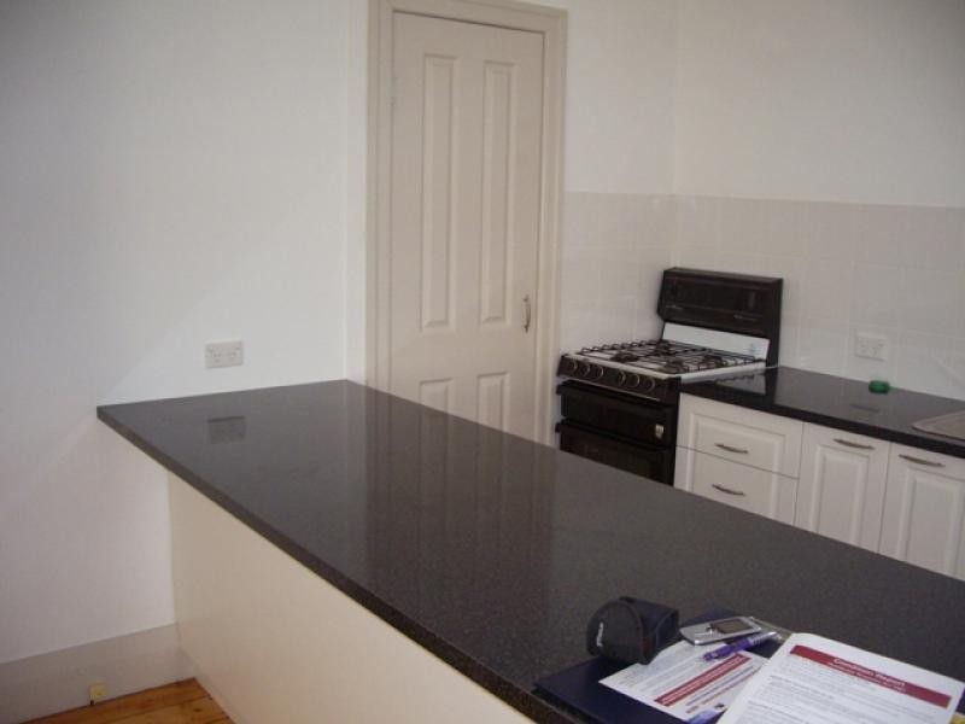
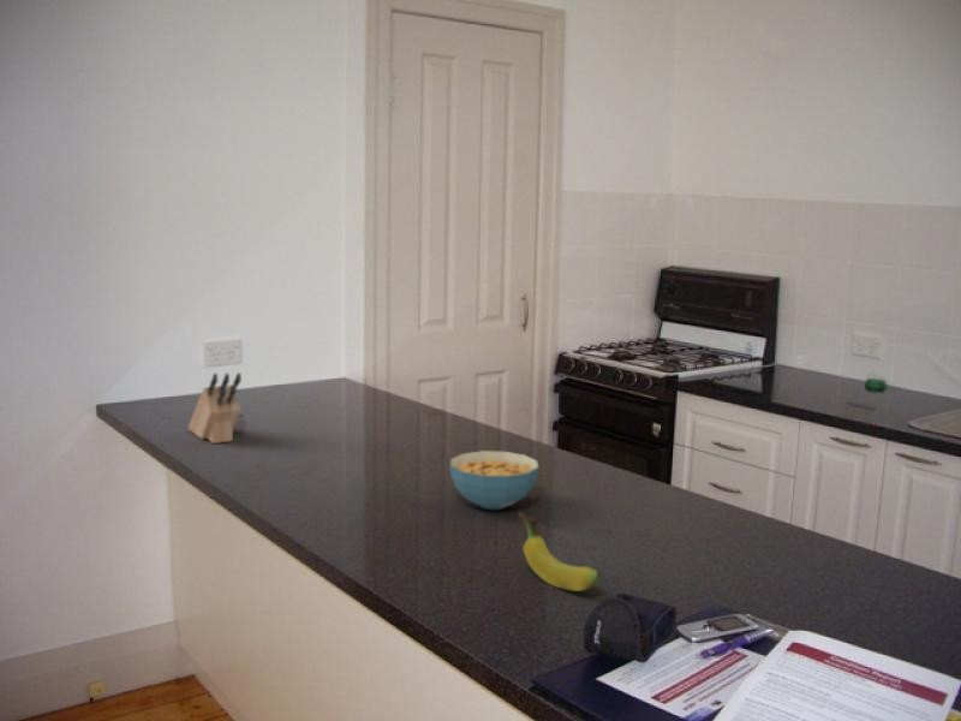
+ fruit [517,511,602,592]
+ cereal bowl [449,449,541,511]
+ knife block [187,371,243,445]
